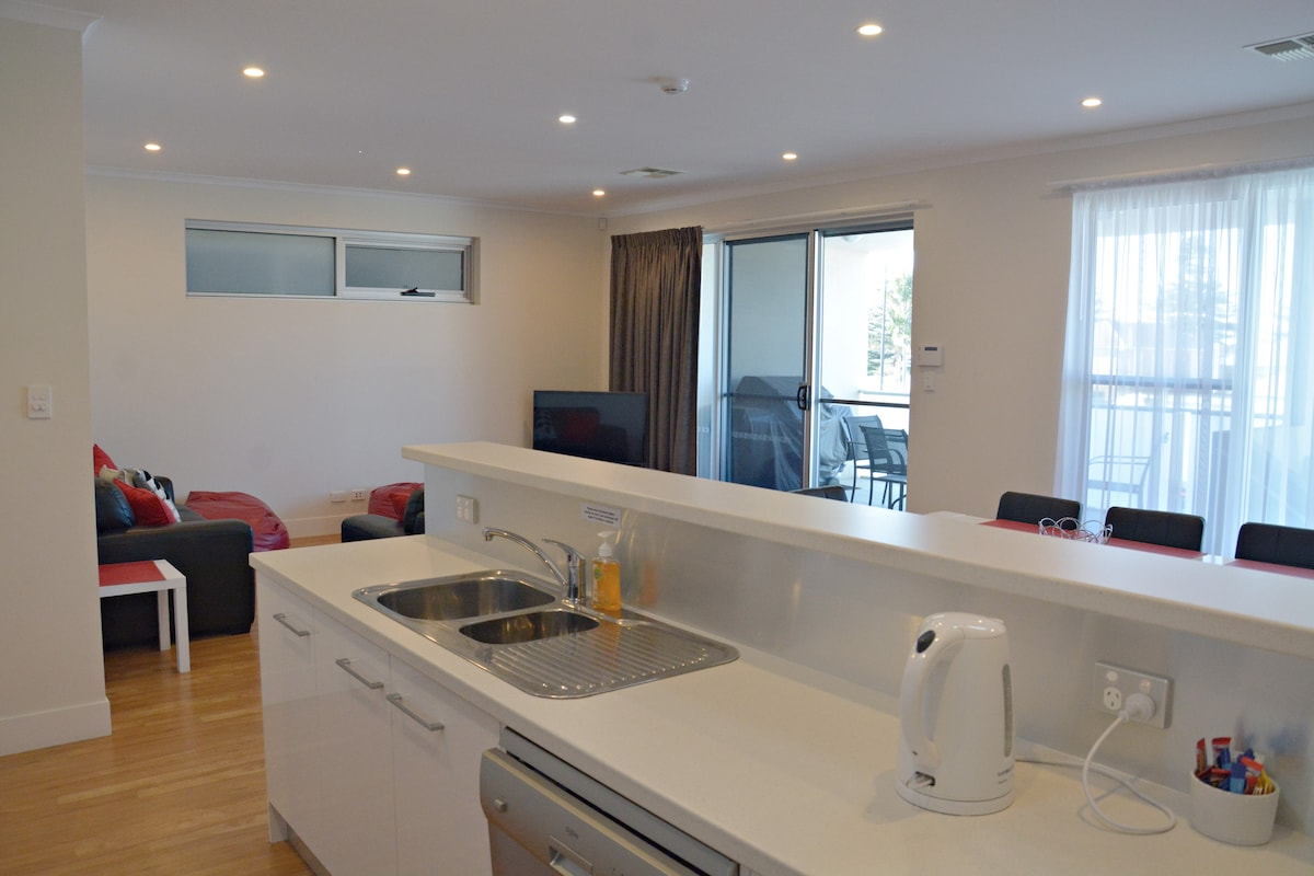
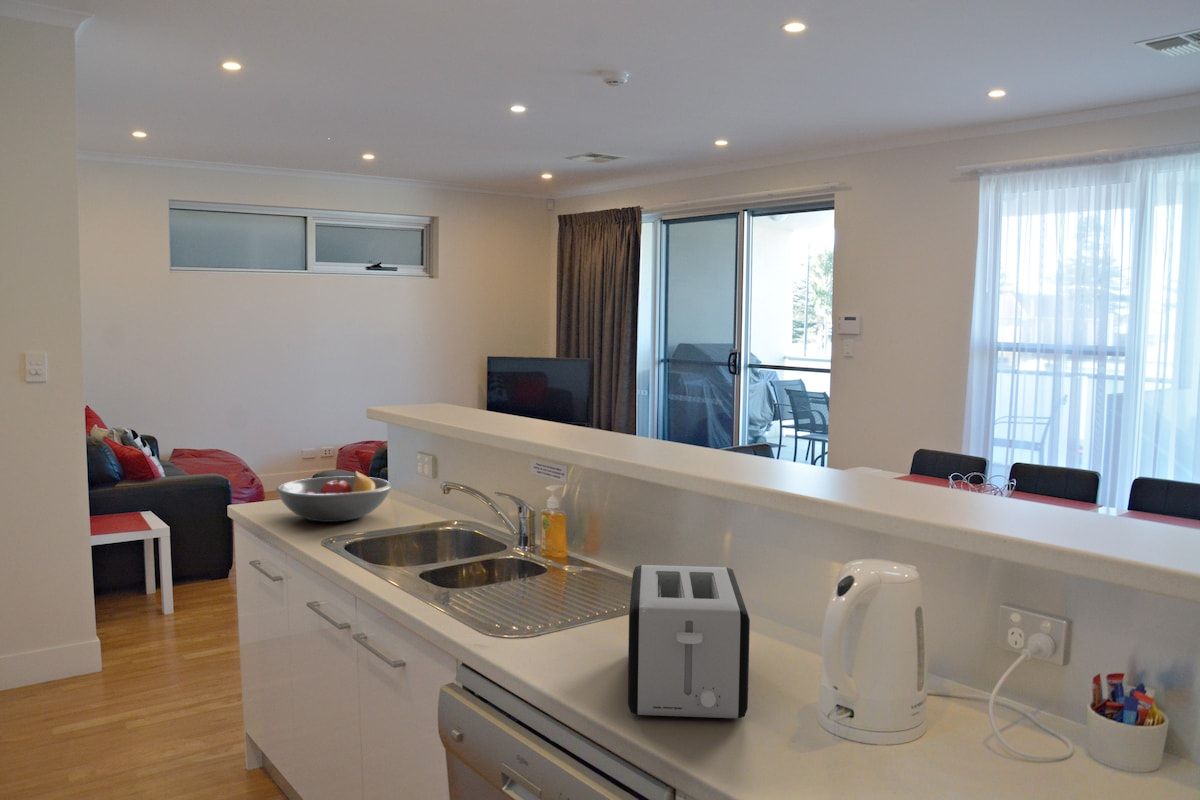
+ fruit bowl [275,470,394,523]
+ toaster [627,564,751,719]
